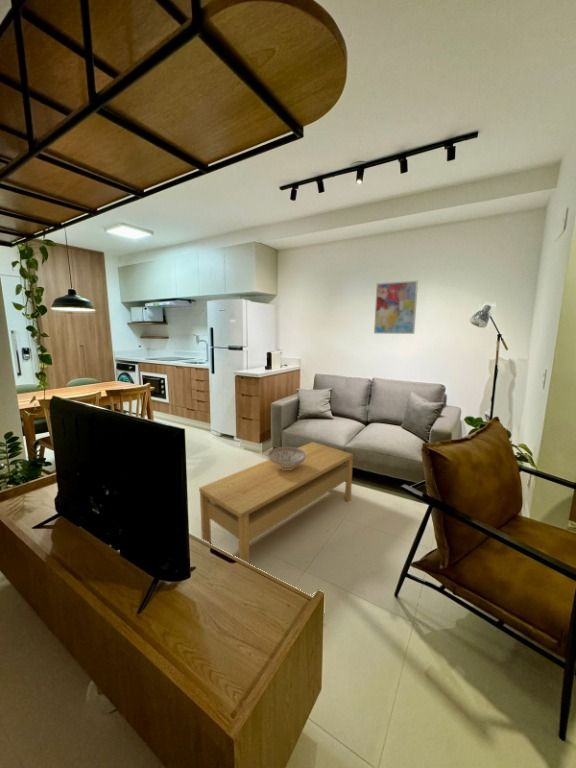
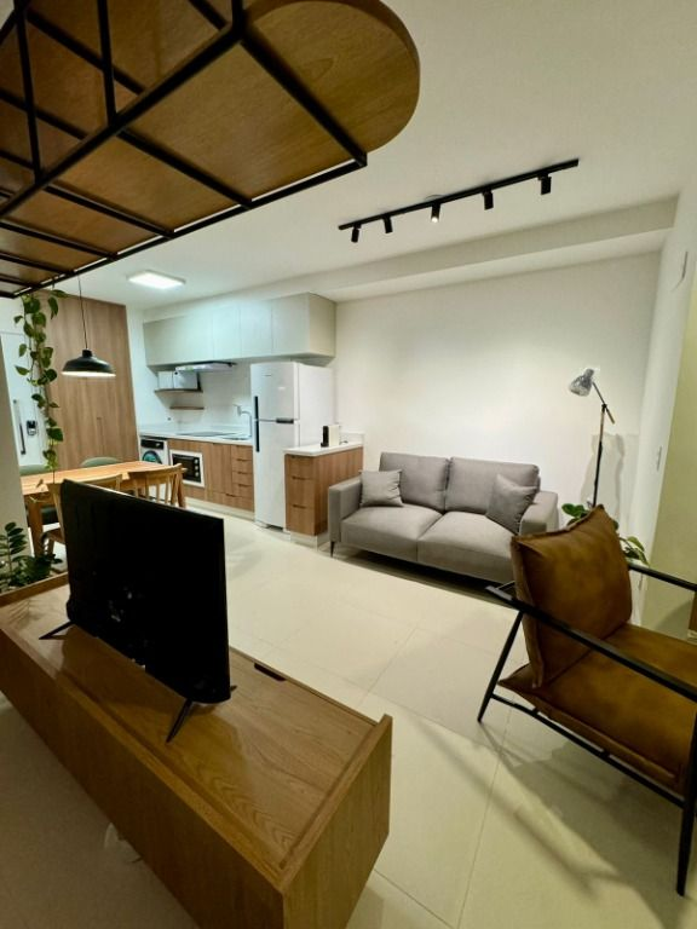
- decorative bowl [267,446,306,470]
- wall art [373,279,419,335]
- coffee table [198,441,354,564]
